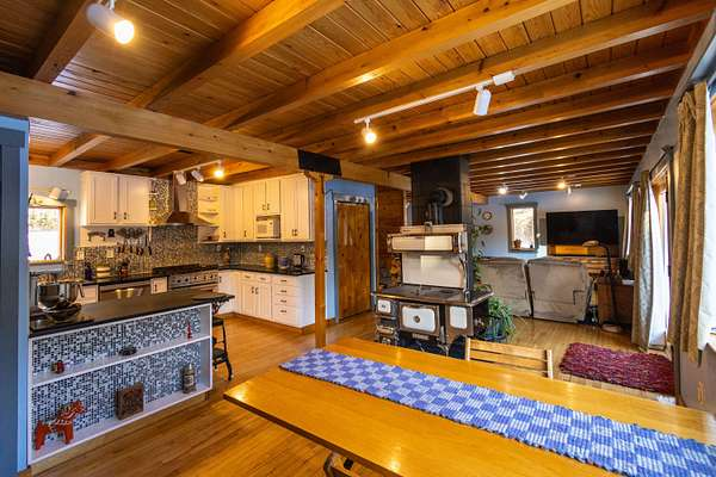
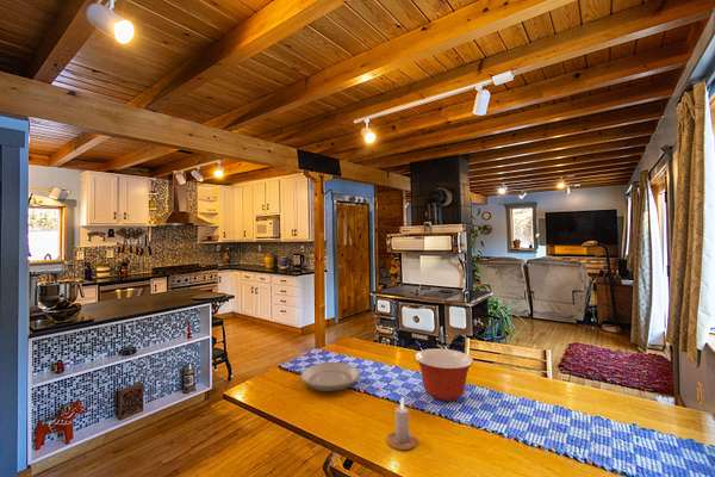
+ plate [300,361,361,392]
+ candle [386,396,418,451]
+ mixing bowl [414,347,474,402]
